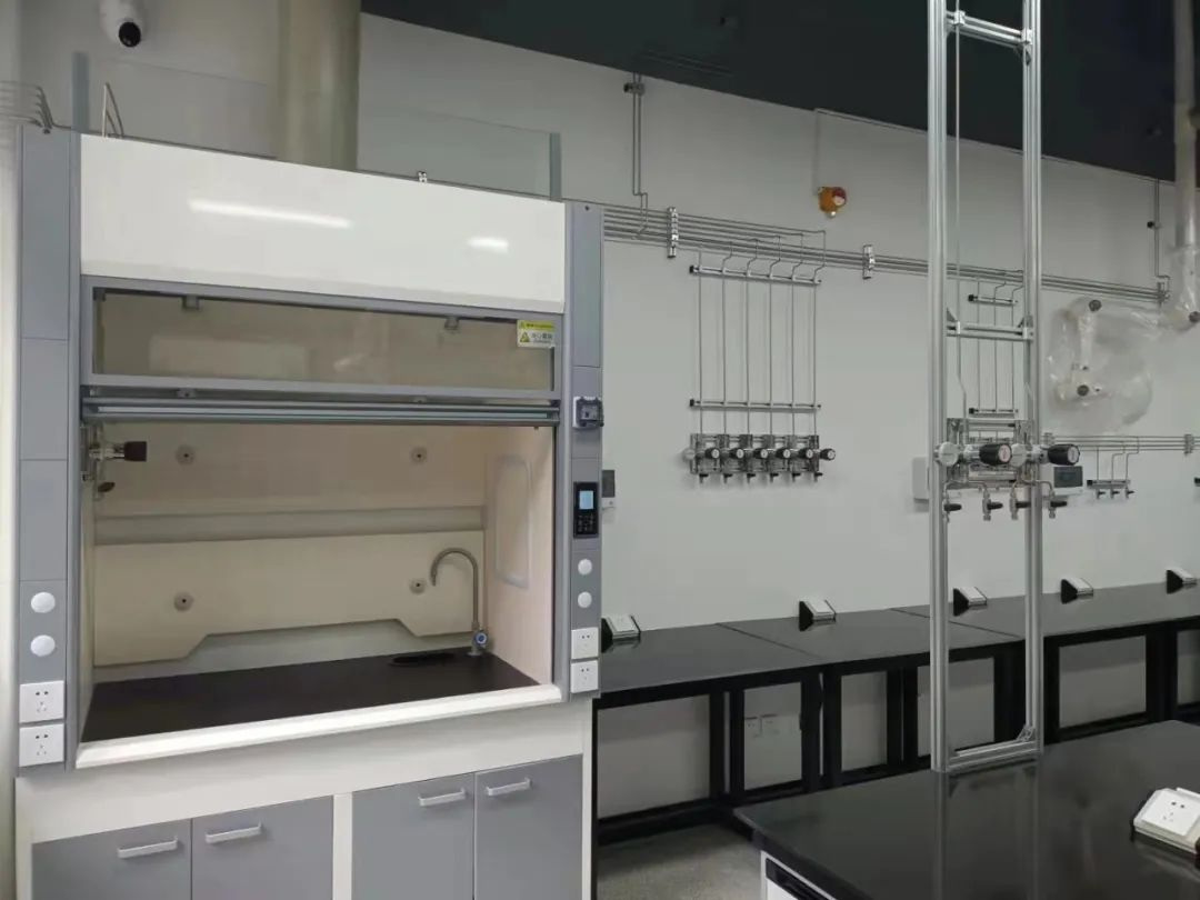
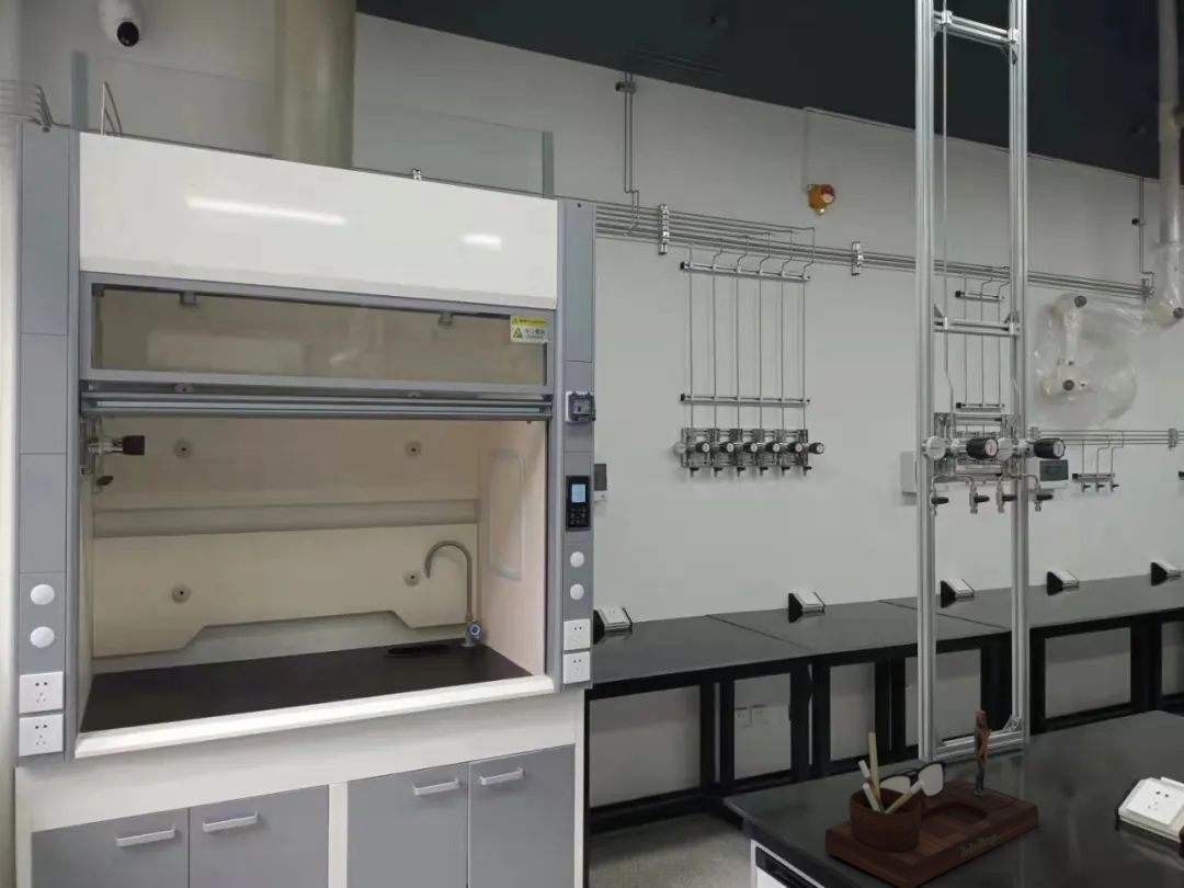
+ desk organizer [823,709,1039,888]
